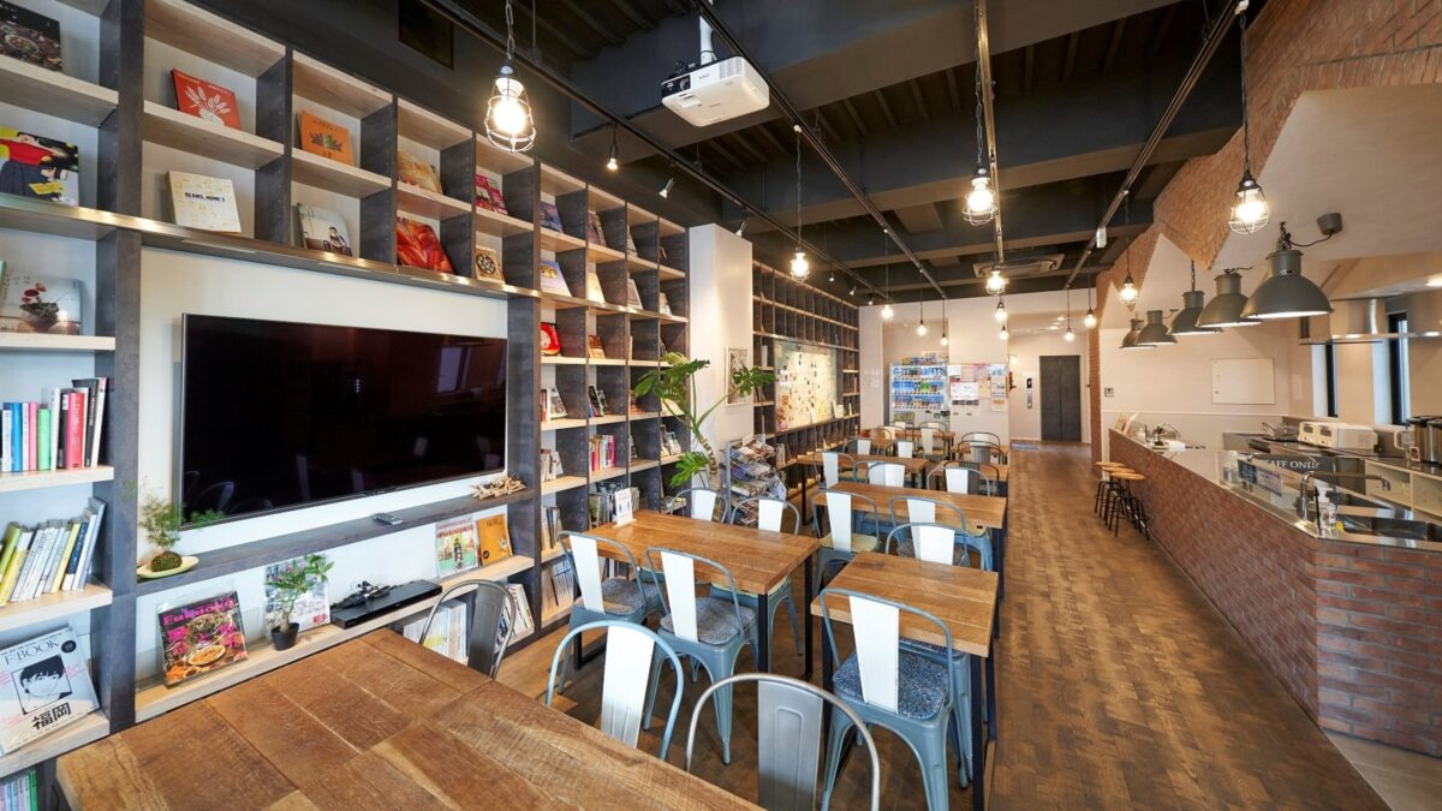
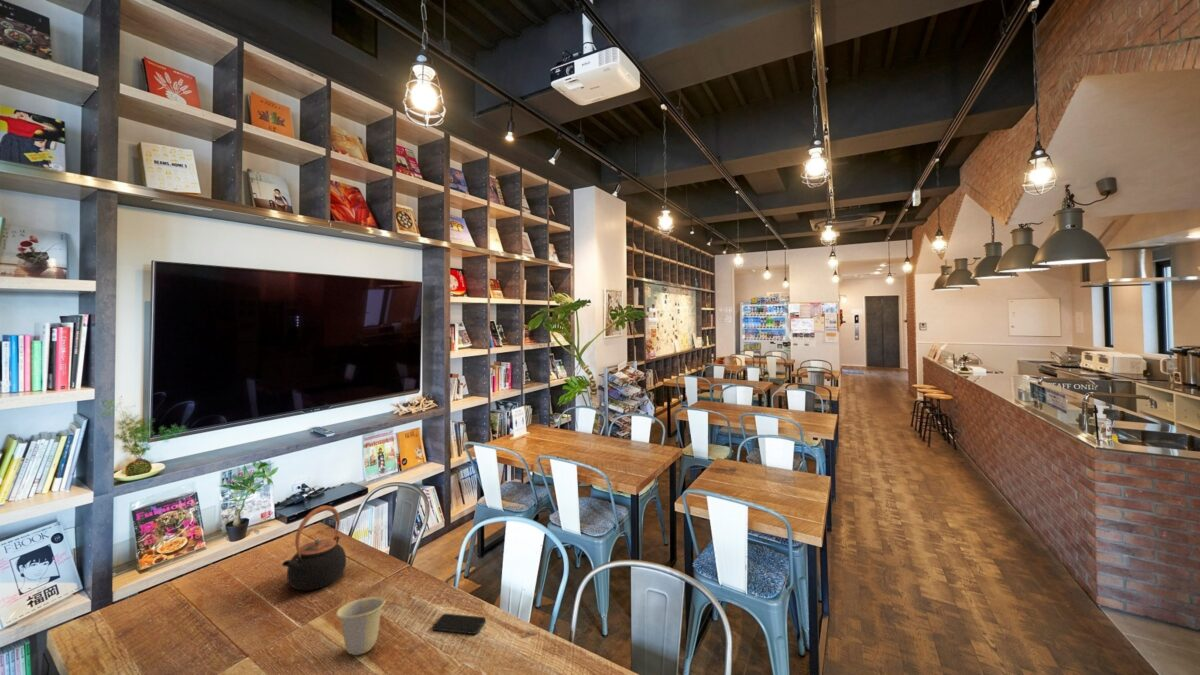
+ smartphone [432,613,487,635]
+ teapot [281,505,347,591]
+ cup [335,596,387,656]
